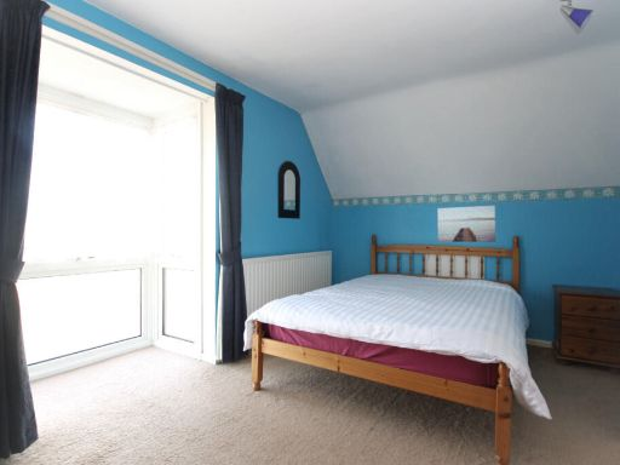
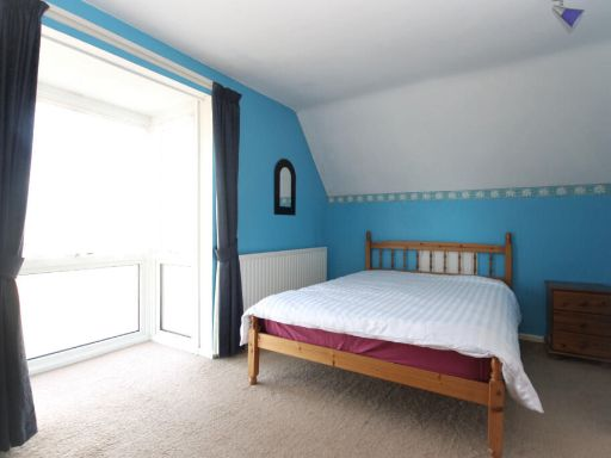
- wall art [436,205,496,243]
